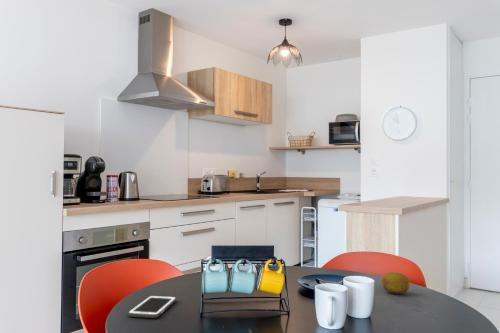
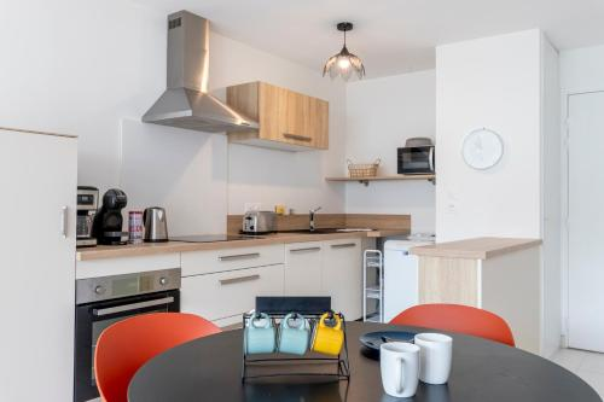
- cell phone [127,295,177,319]
- fruit [381,271,411,295]
